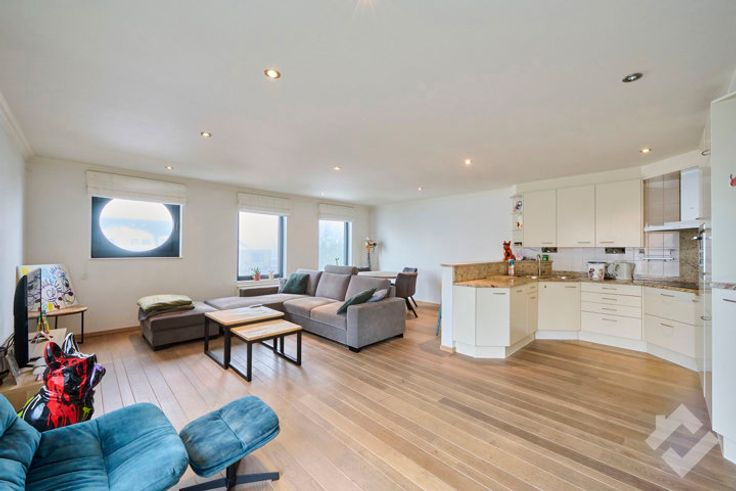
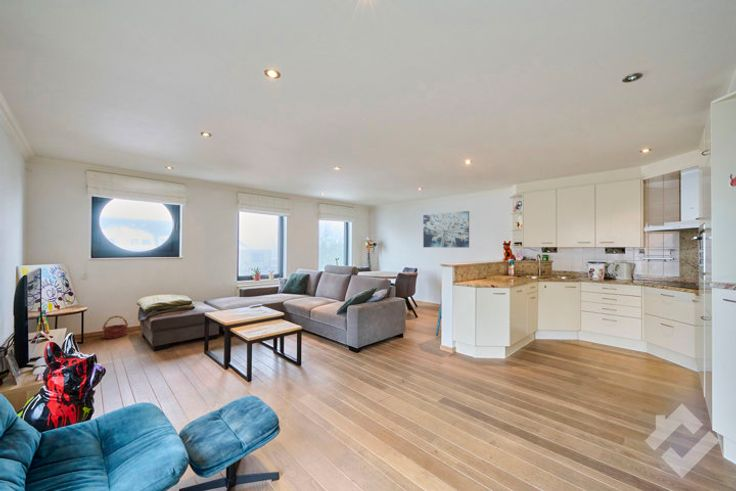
+ wall art [422,210,470,249]
+ basket [101,315,129,340]
